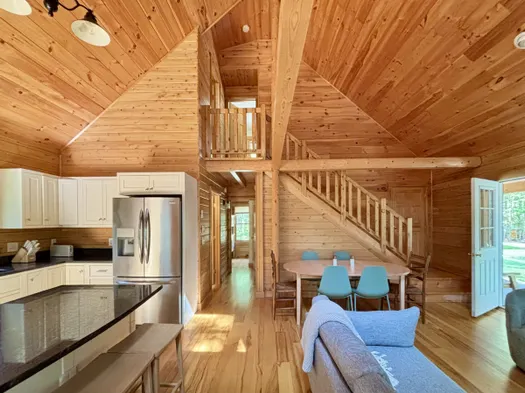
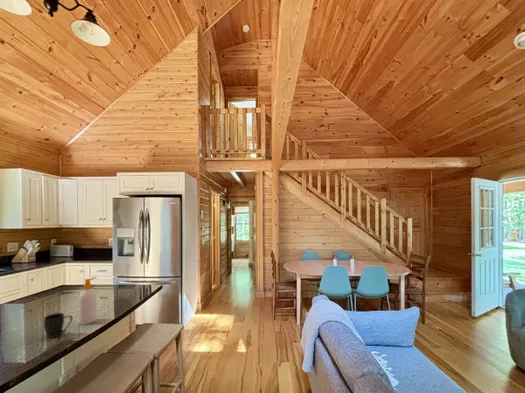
+ soap bottle [78,276,98,325]
+ mug [43,312,73,339]
